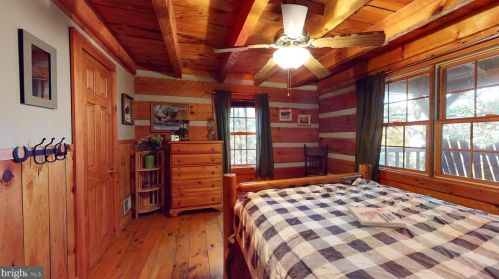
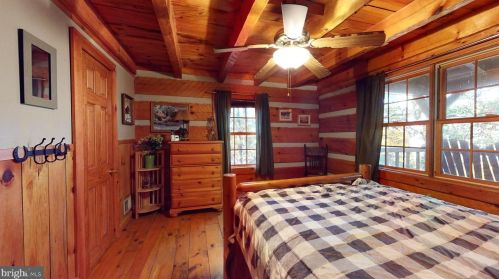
- book [348,206,407,229]
